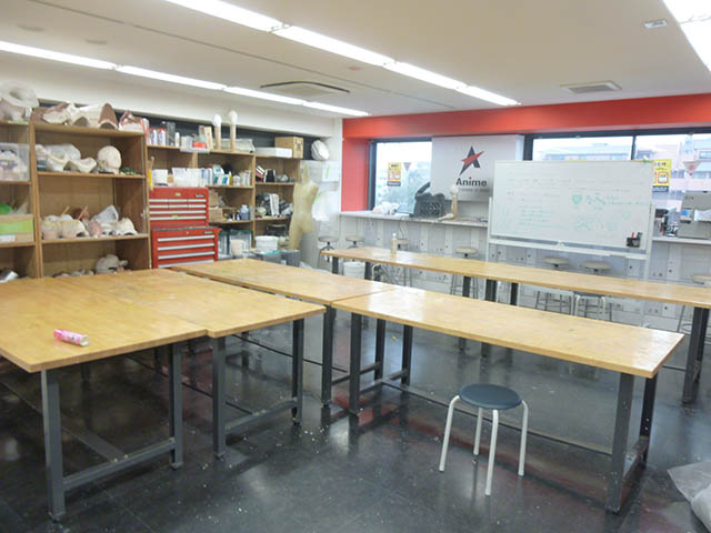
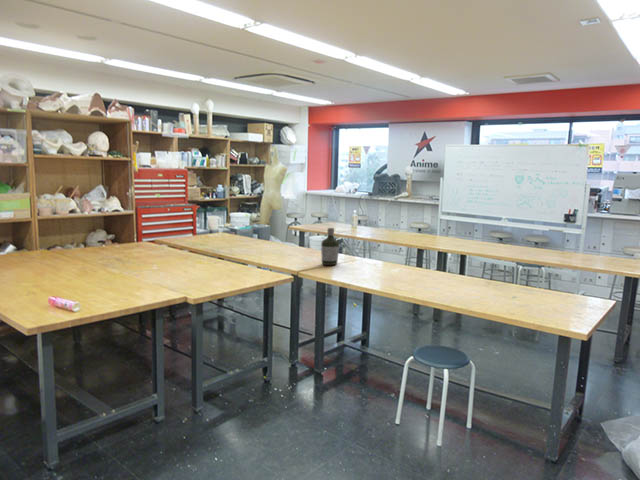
+ bottle [320,227,340,266]
